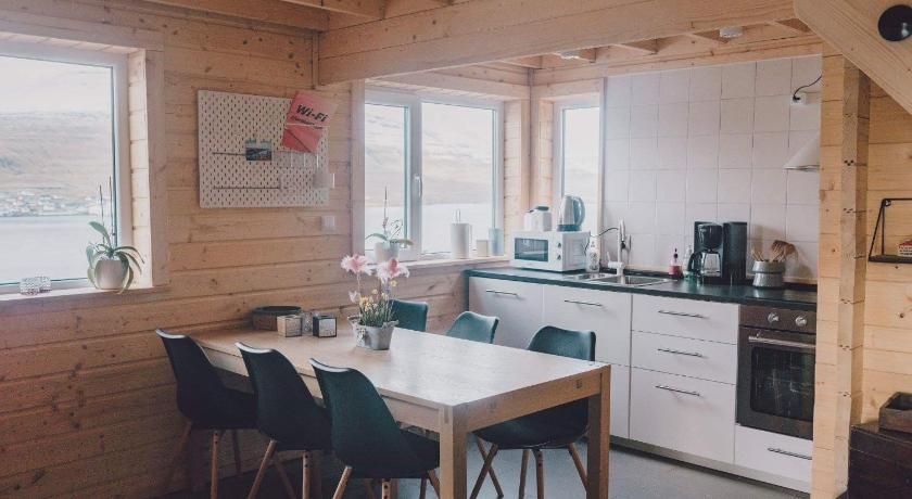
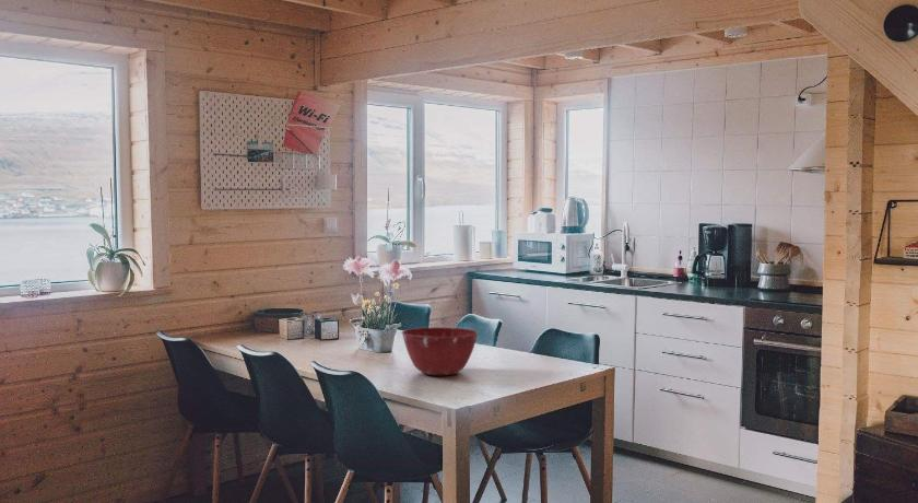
+ mixing bowl [401,327,480,376]
